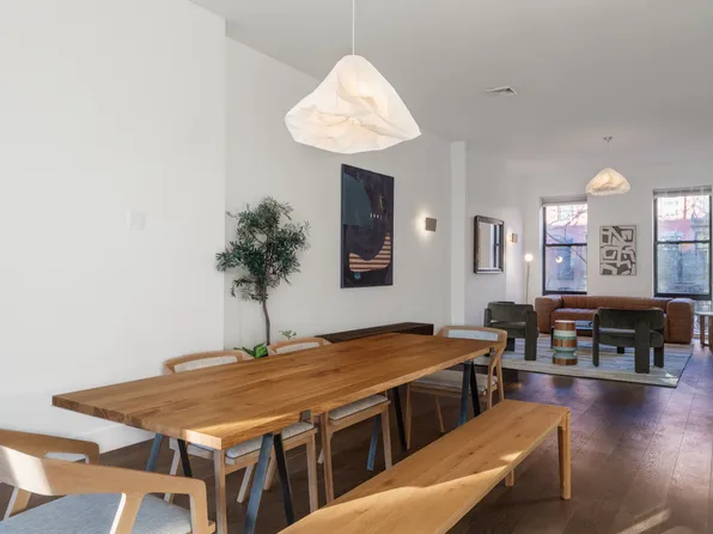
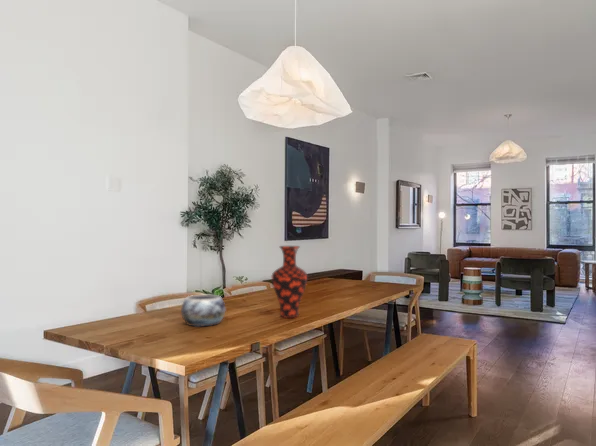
+ vase [271,245,308,319]
+ decorative bowl [180,294,226,327]
